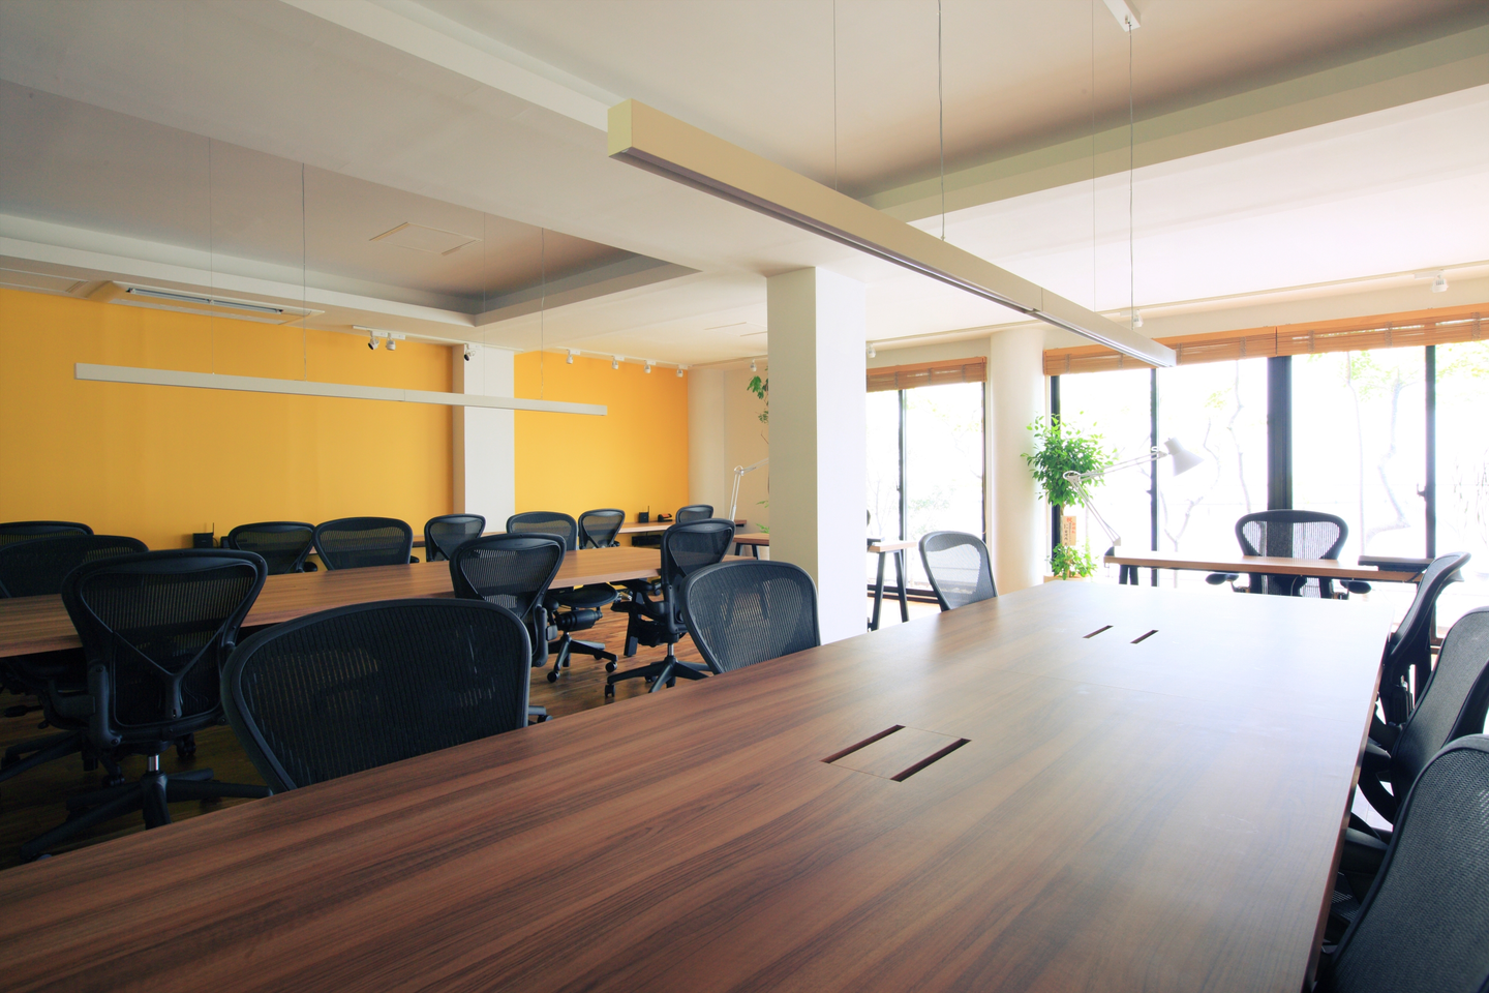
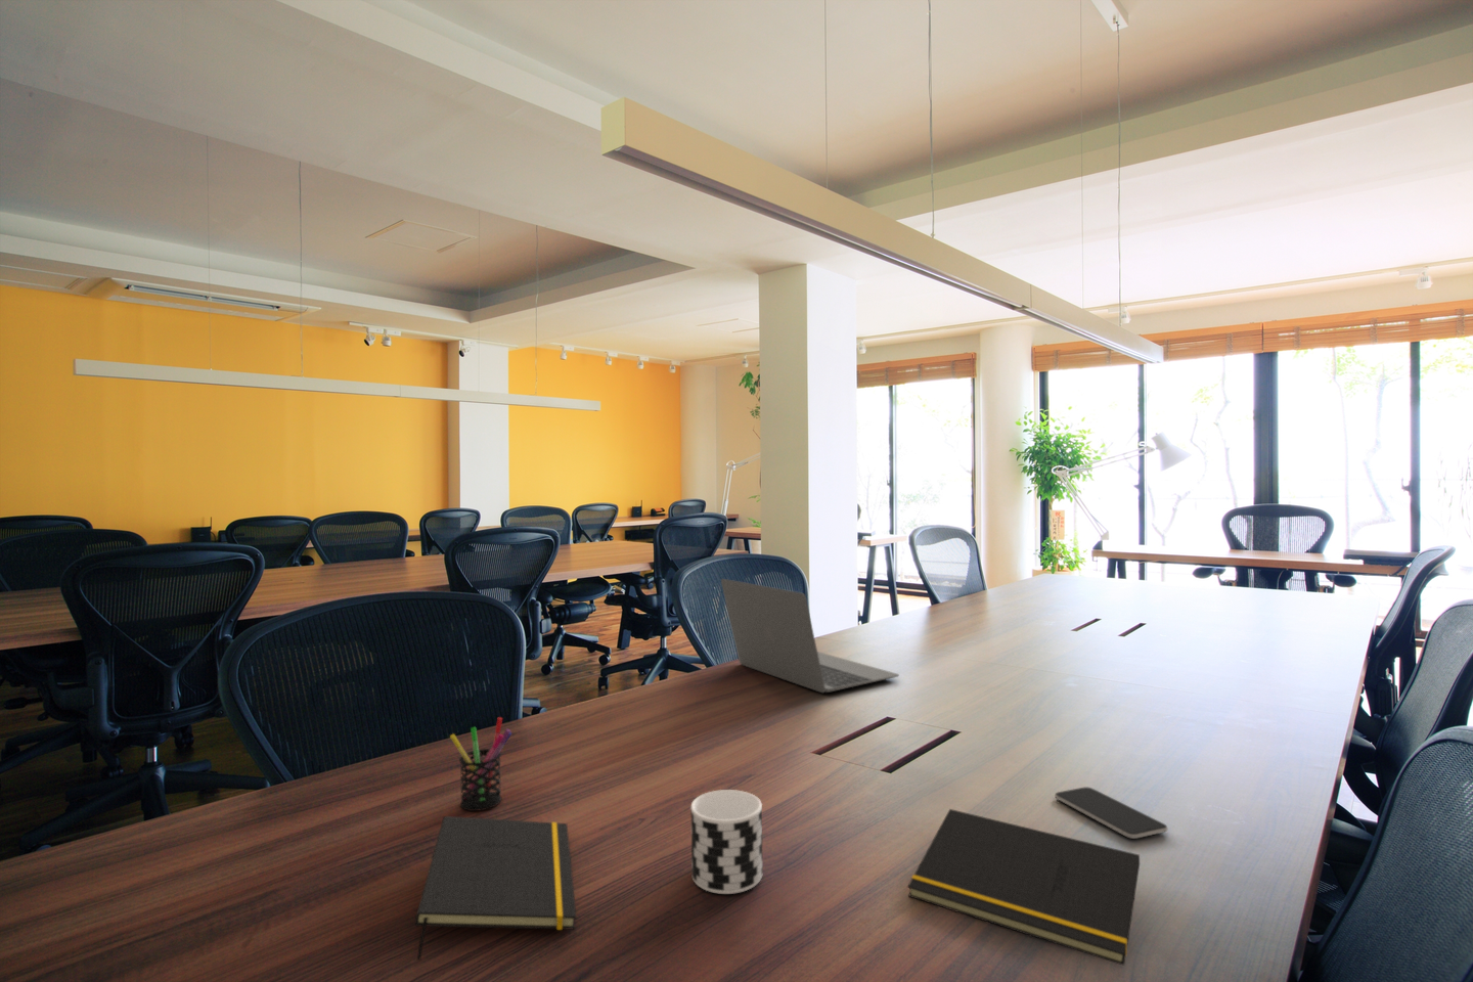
+ laptop [720,578,900,694]
+ notepad [906,808,1141,967]
+ notepad [414,815,576,961]
+ smartphone [1053,786,1169,840]
+ pen holder [449,716,513,812]
+ cup [689,789,764,895]
